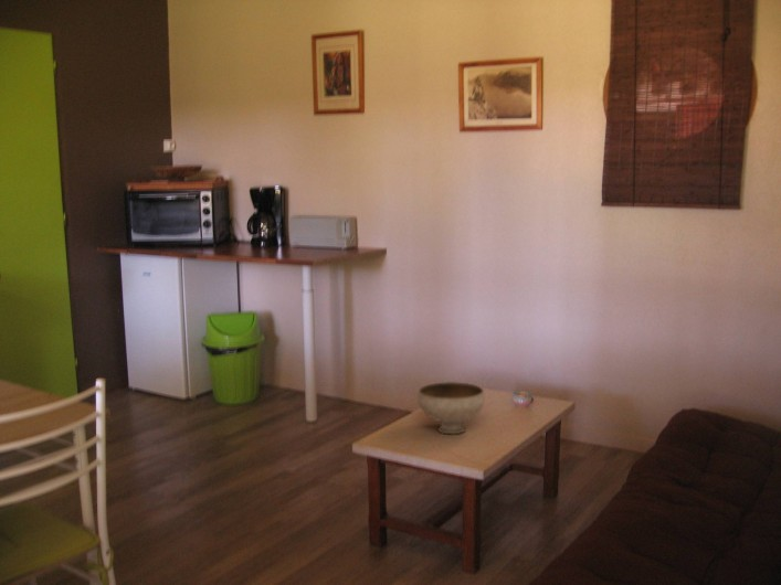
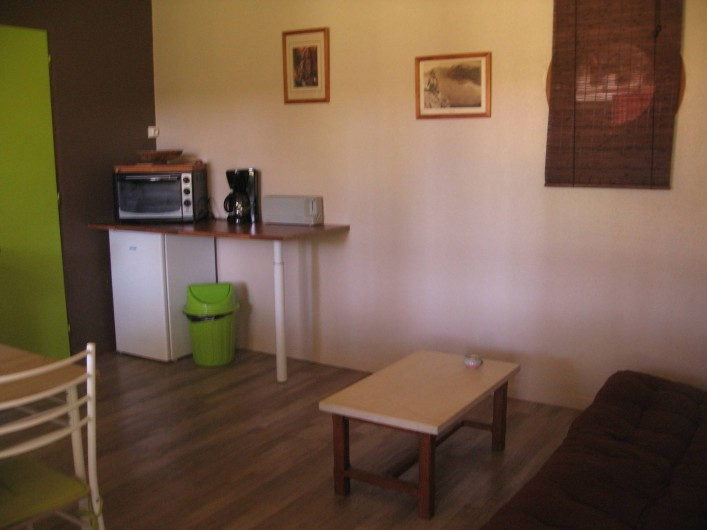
- bowl [416,381,486,435]
